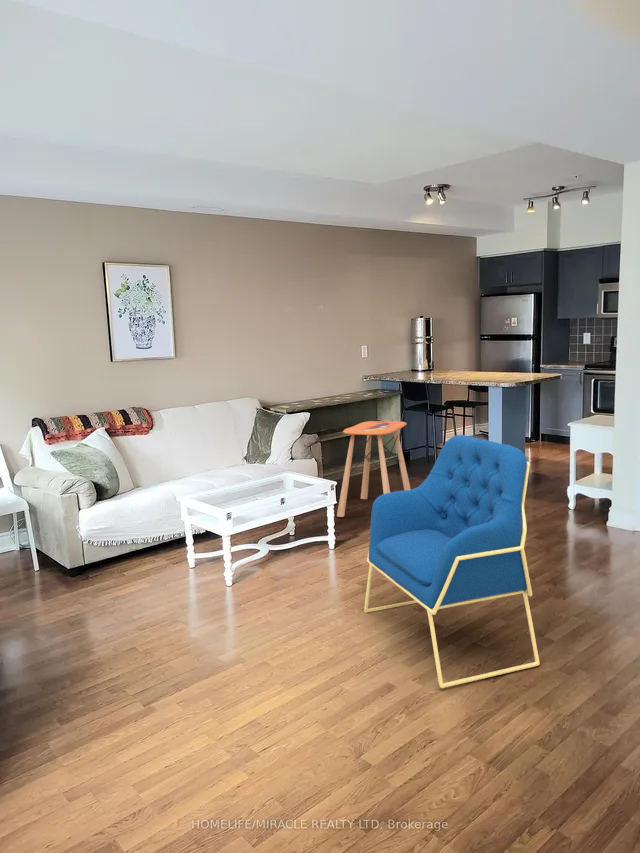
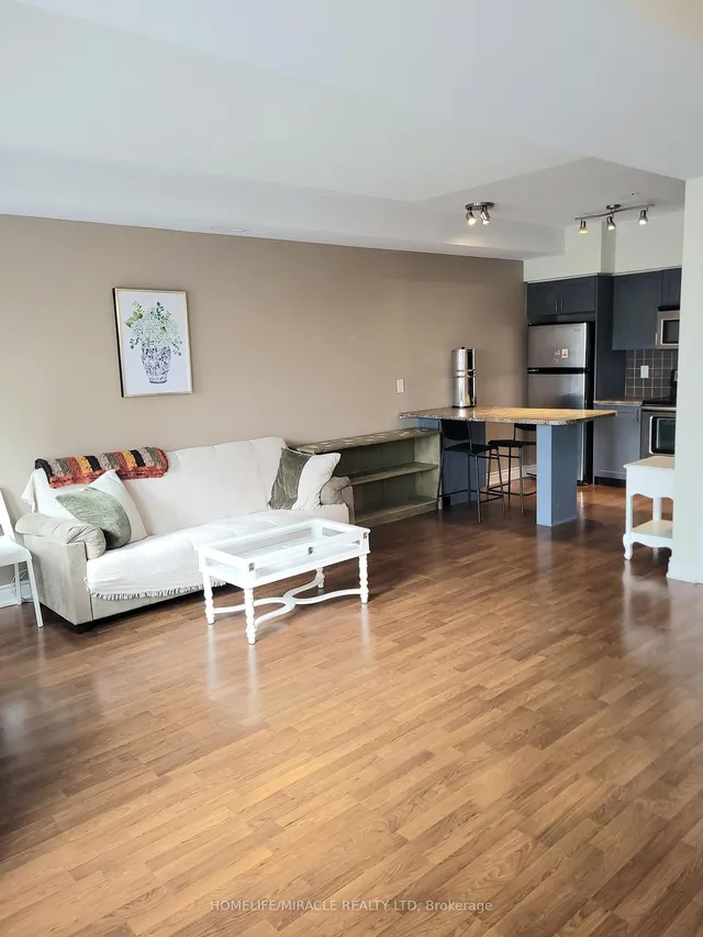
- armchair [363,434,541,689]
- side table [336,420,412,518]
